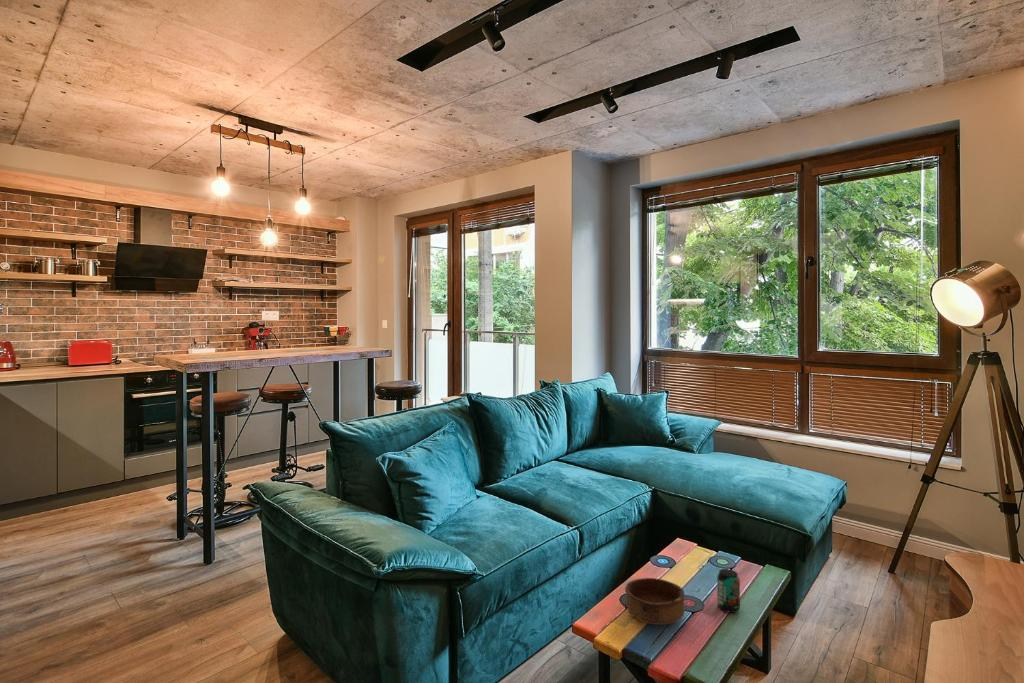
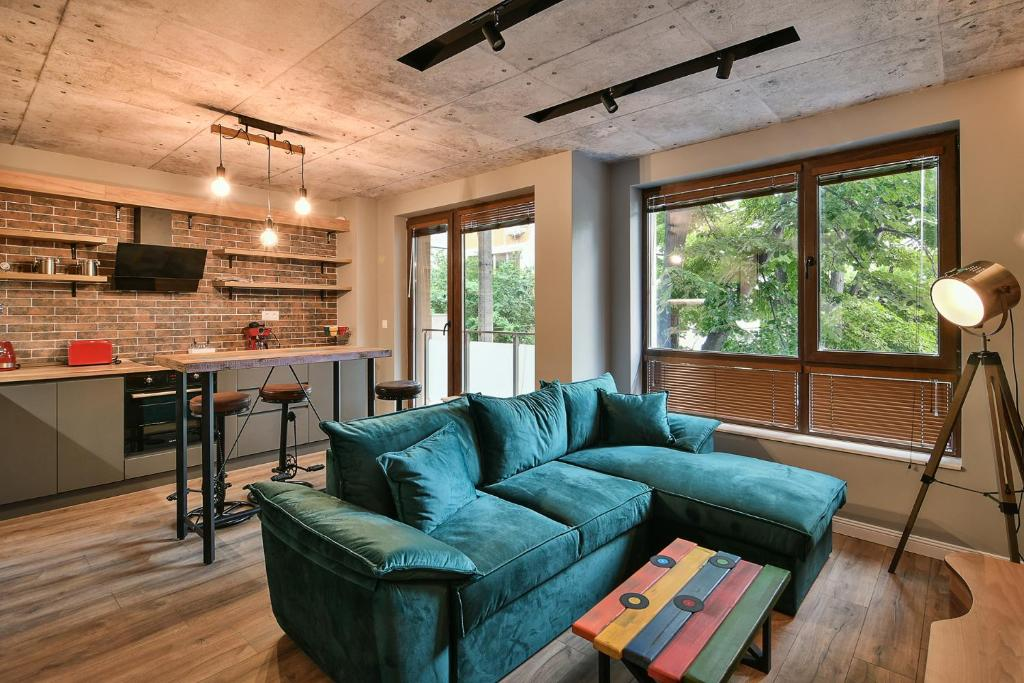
- bowl [624,577,685,626]
- beverage can [716,568,741,614]
